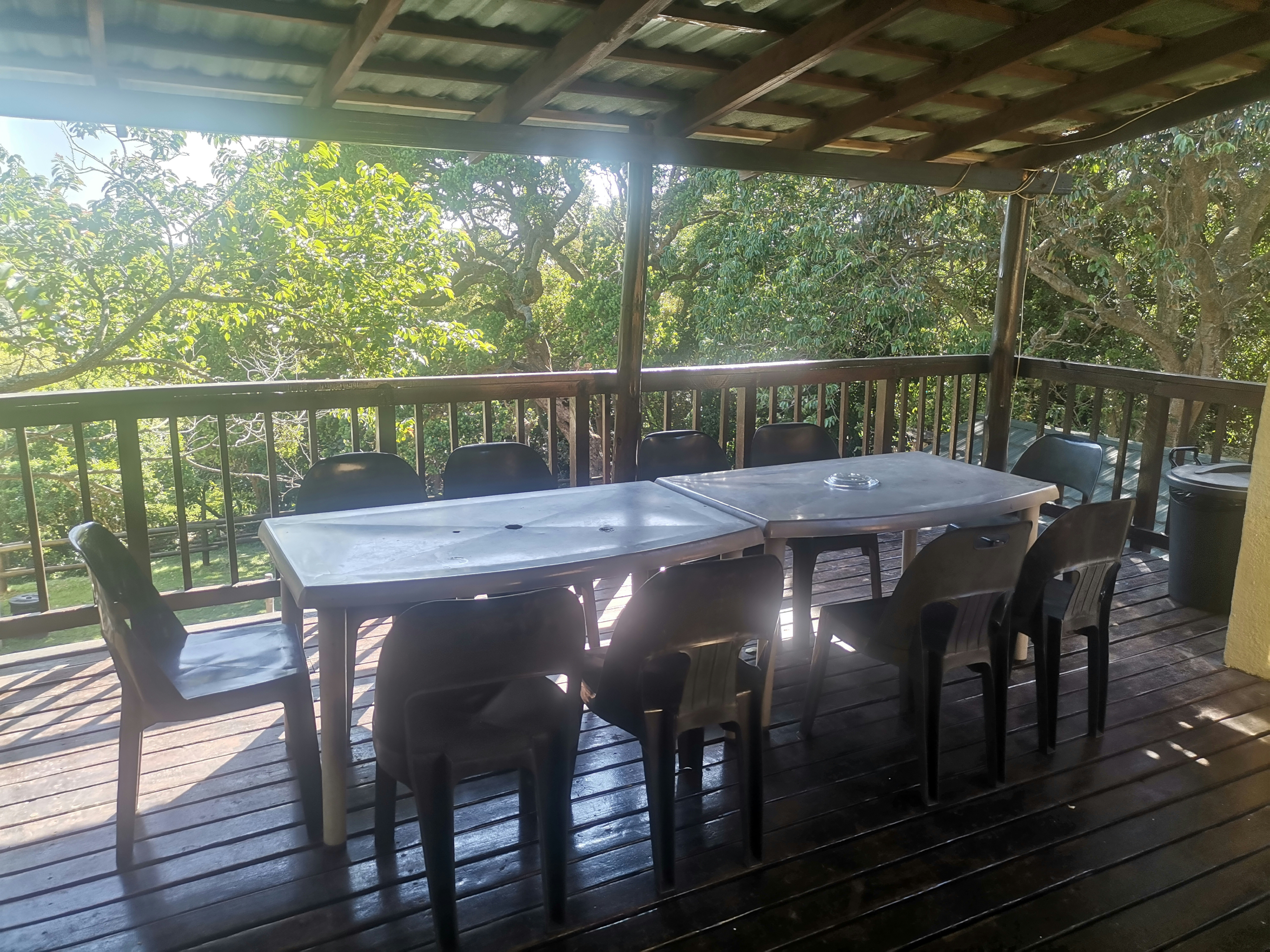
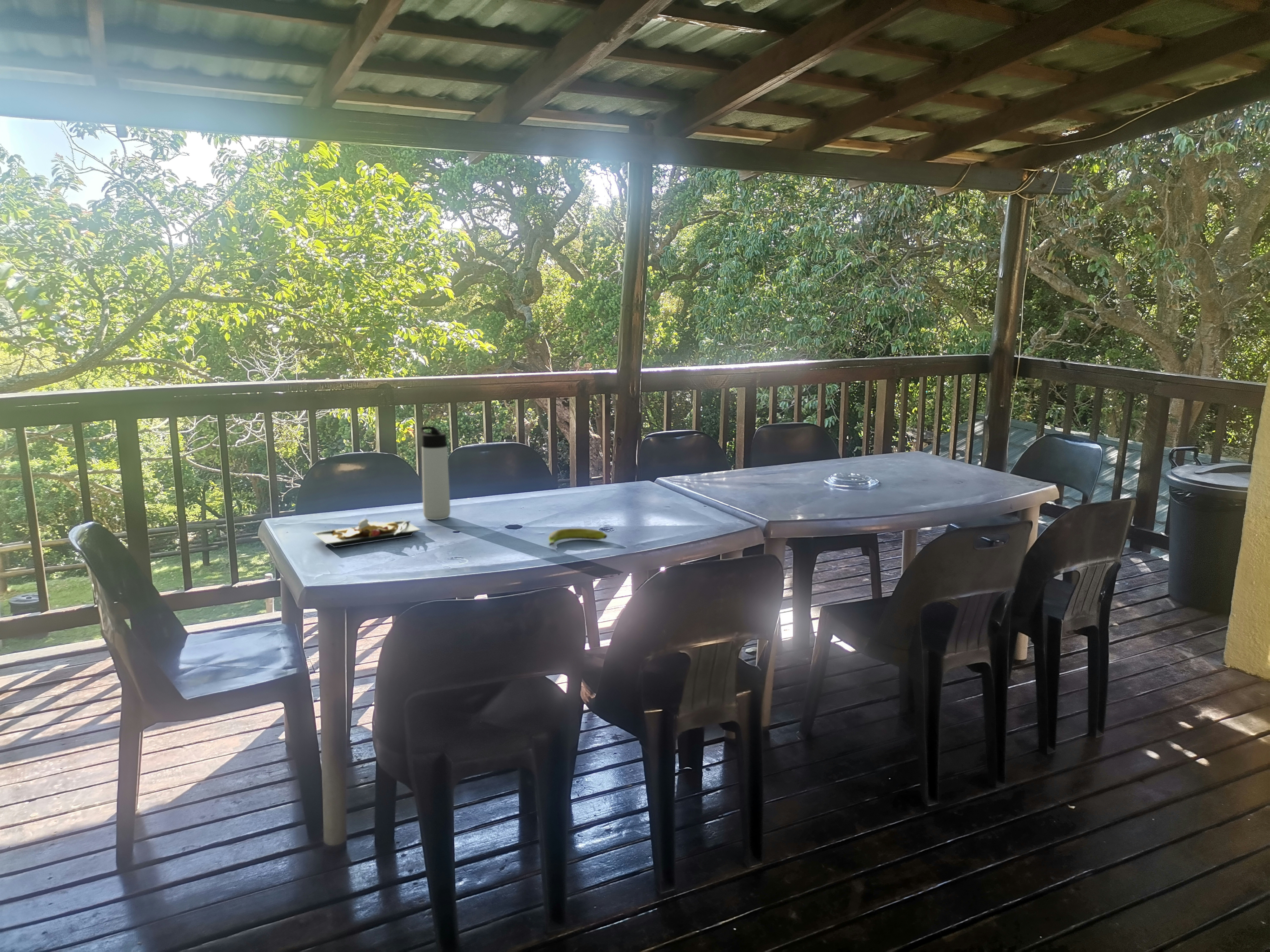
+ plate [312,518,421,548]
+ thermos bottle [420,426,451,520]
+ banana [548,528,607,547]
